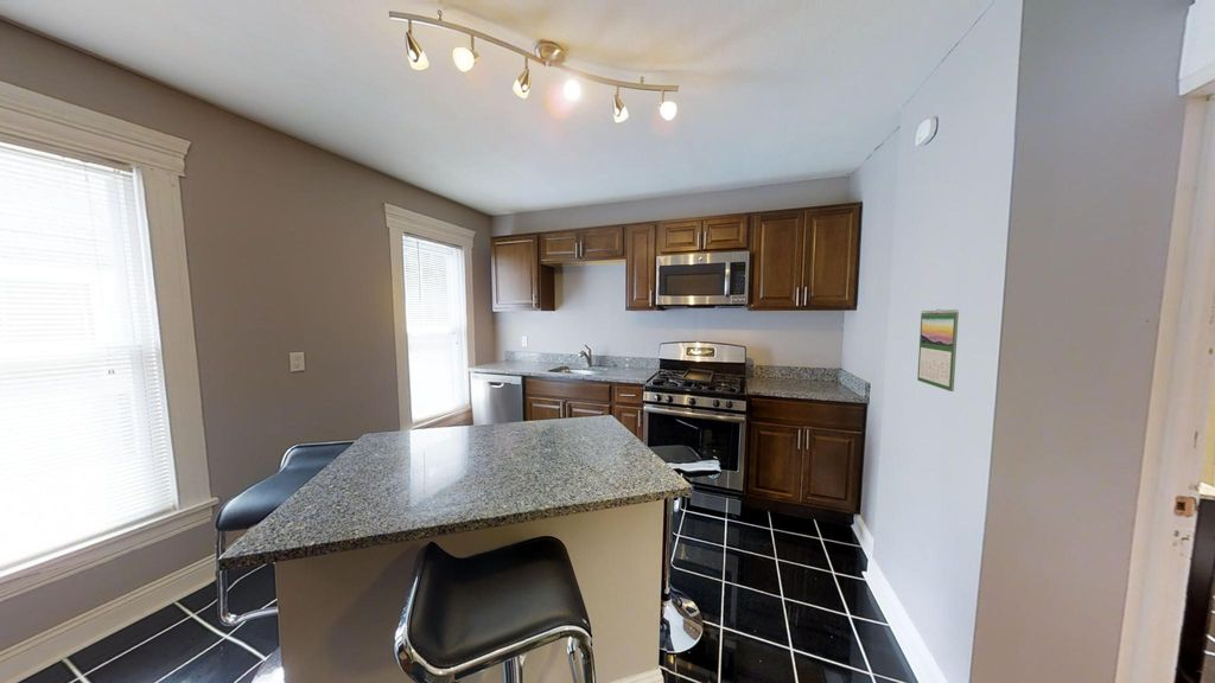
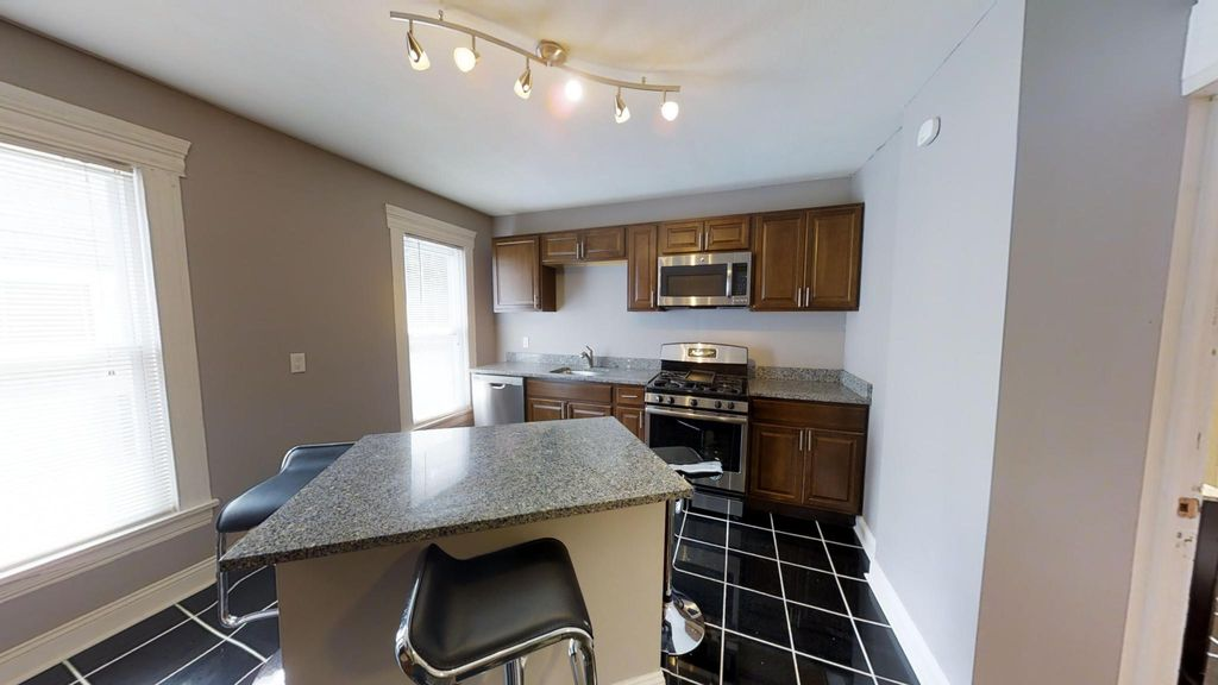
- calendar [916,308,960,392]
